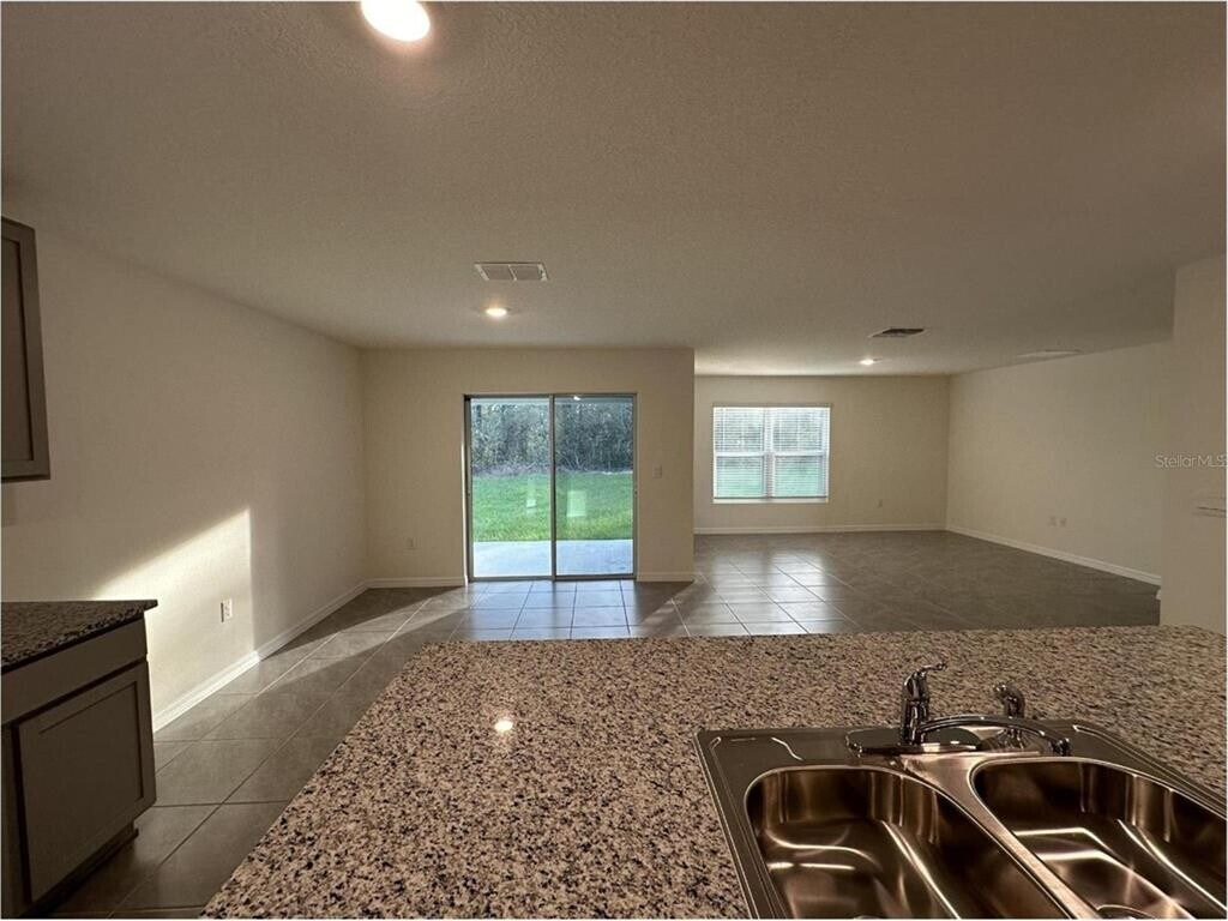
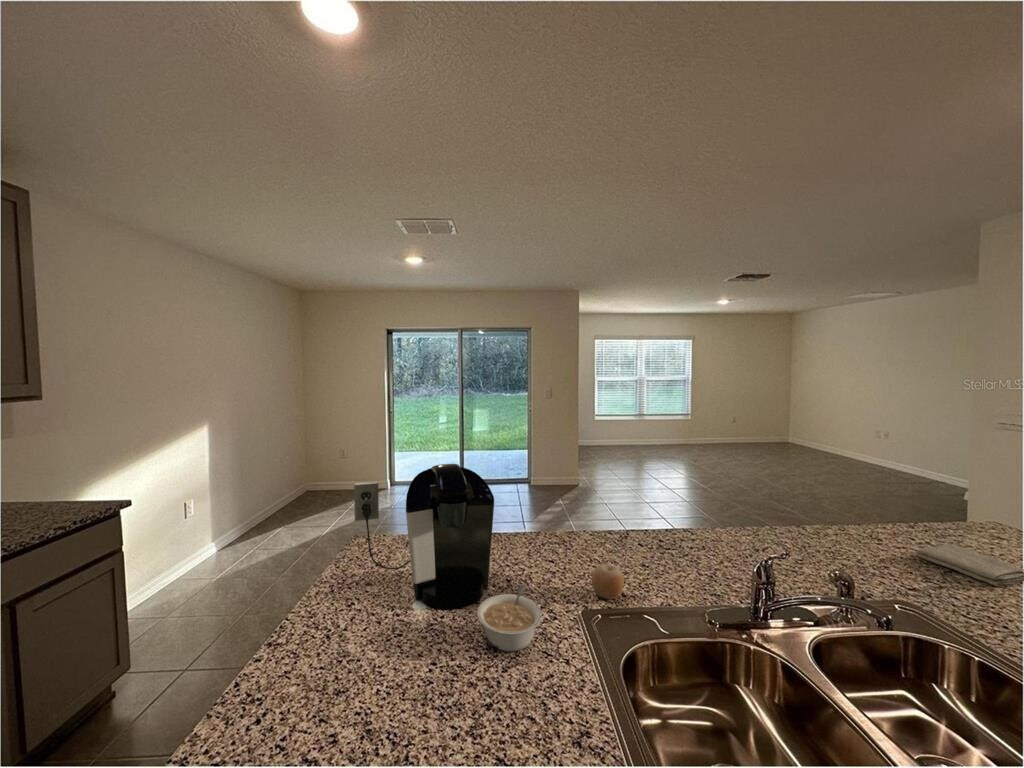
+ fruit [591,560,625,600]
+ coffee maker [353,463,495,611]
+ legume [476,583,543,653]
+ washcloth [915,543,1024,587]
